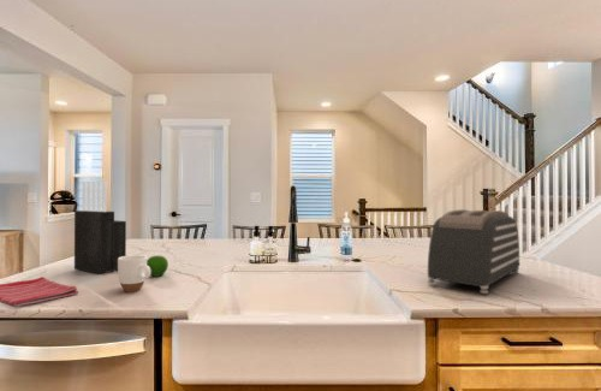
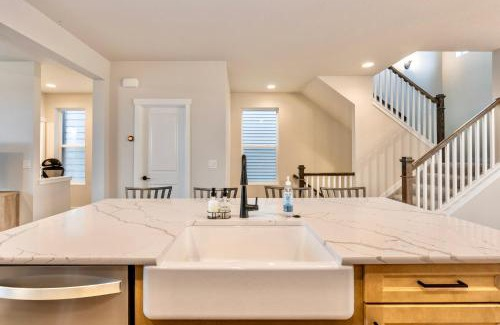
- mug [117,254,151,294]
- dish towel [0,276,79,308]
- toaster [427,208,520,295]
- knife block [73,180,127,276]
- apple [147,255,169,278]
